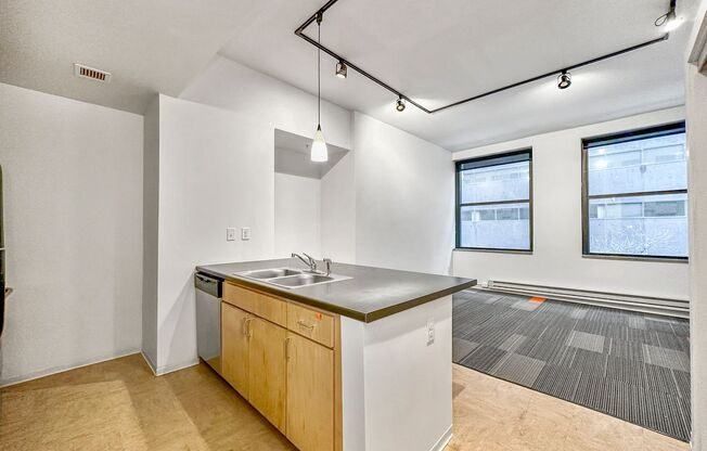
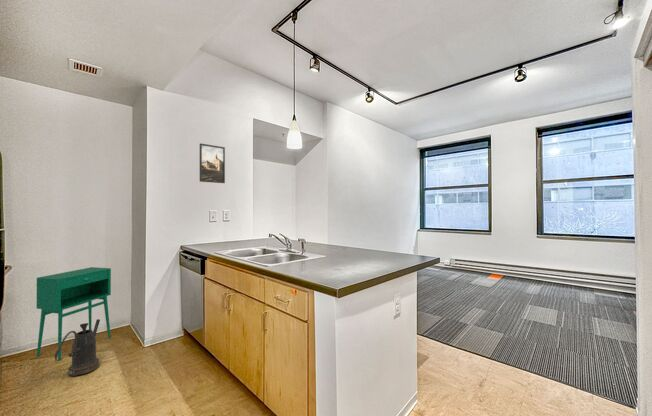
+ watering can [54,318,101,377]
+ storage cabinet [36,266,112,362]
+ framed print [199,143,226,184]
